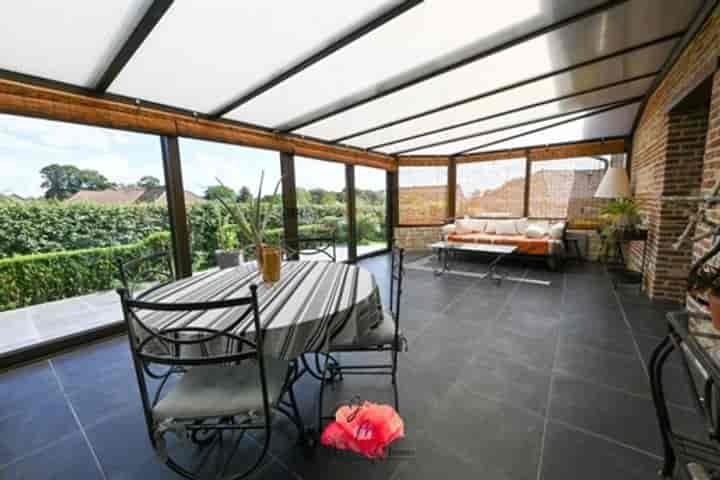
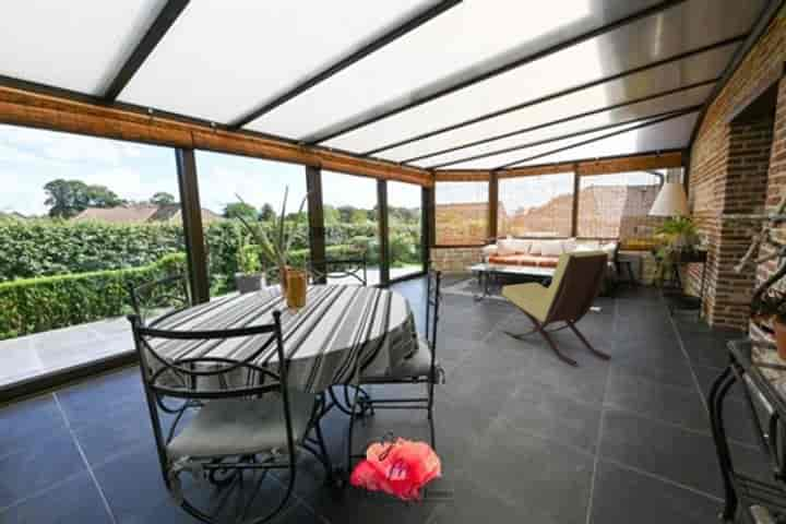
+ lounge chair [501,249,612,366]
